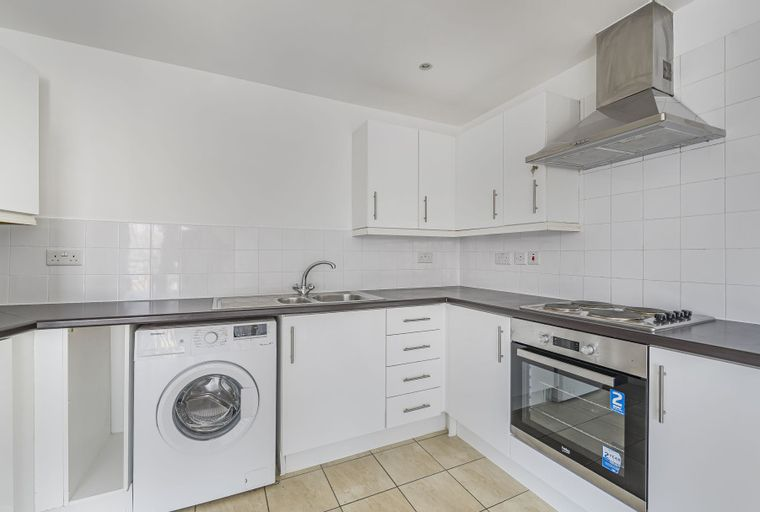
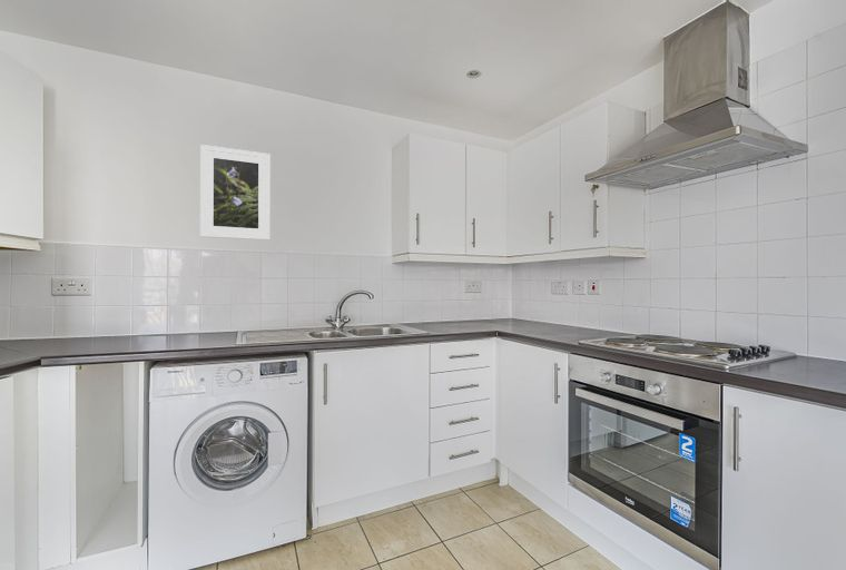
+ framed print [199,144,272,242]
